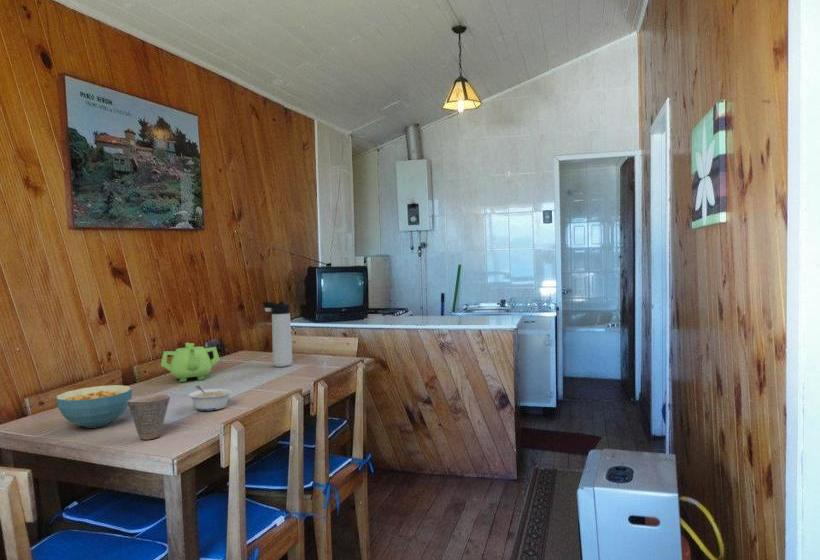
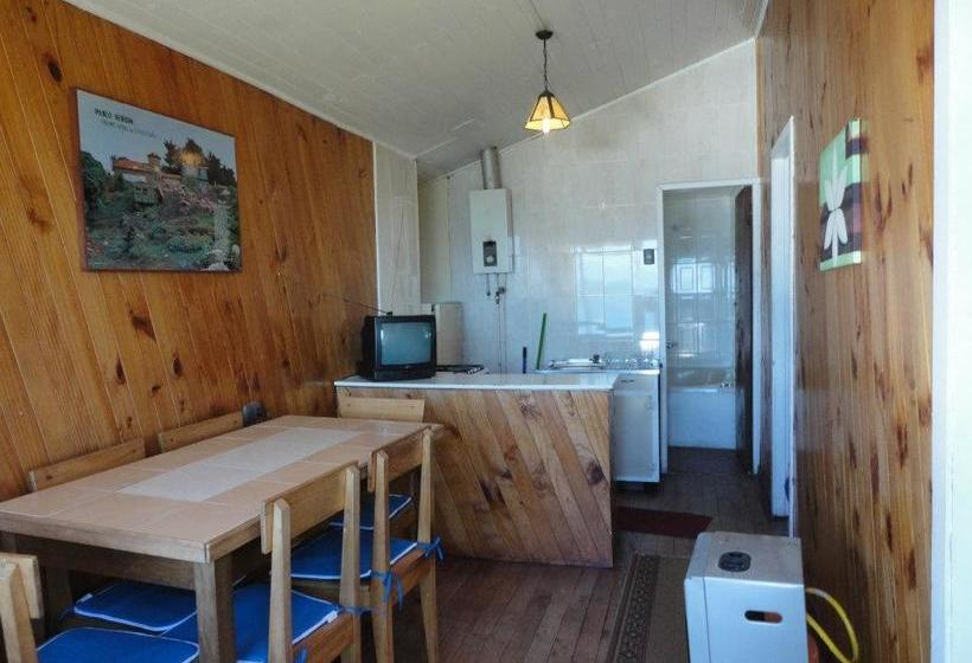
- cereal bowl [55,384,133,429]
- legume [187,384,233,412]
- teapot [160,341,221,383]
- cup [127,394,171,441]
- thermos bottle [261,300,293,368]
